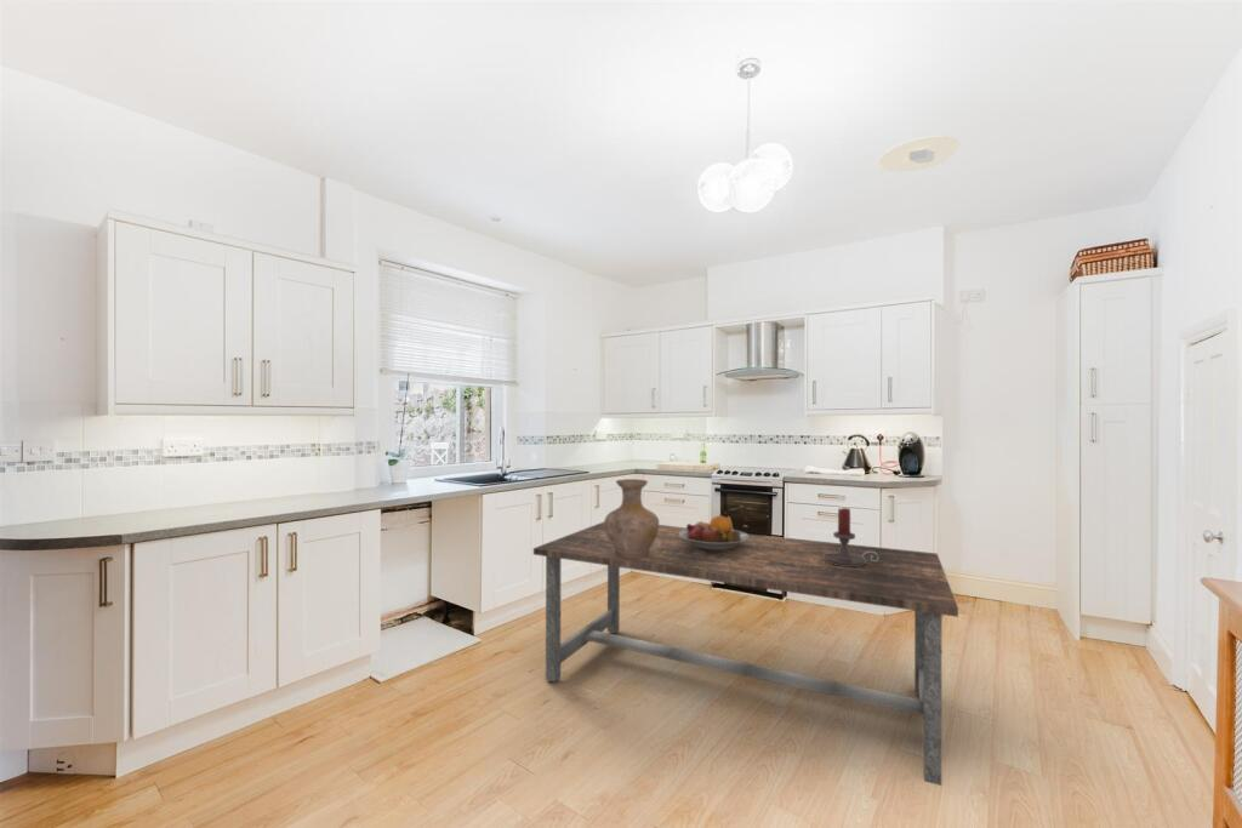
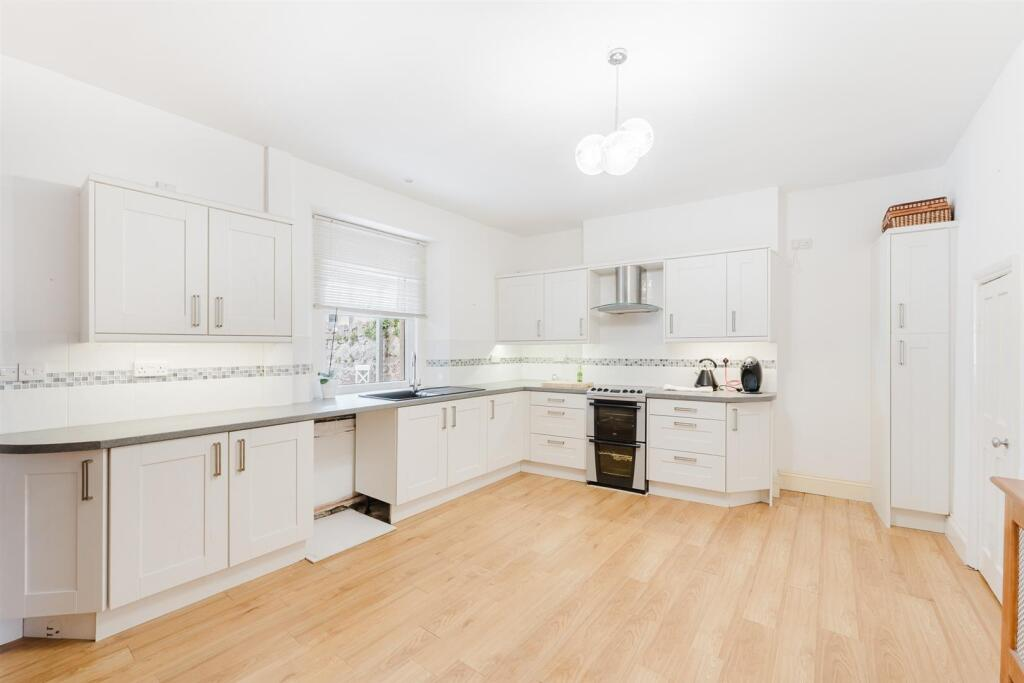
- candle holder [824,507,879,566]
- vase [603,478,660,559]
- fruit bowl [679,513,750,550]
- recessed light [877,136,961,173]
- dining table [532,521,959,787]
